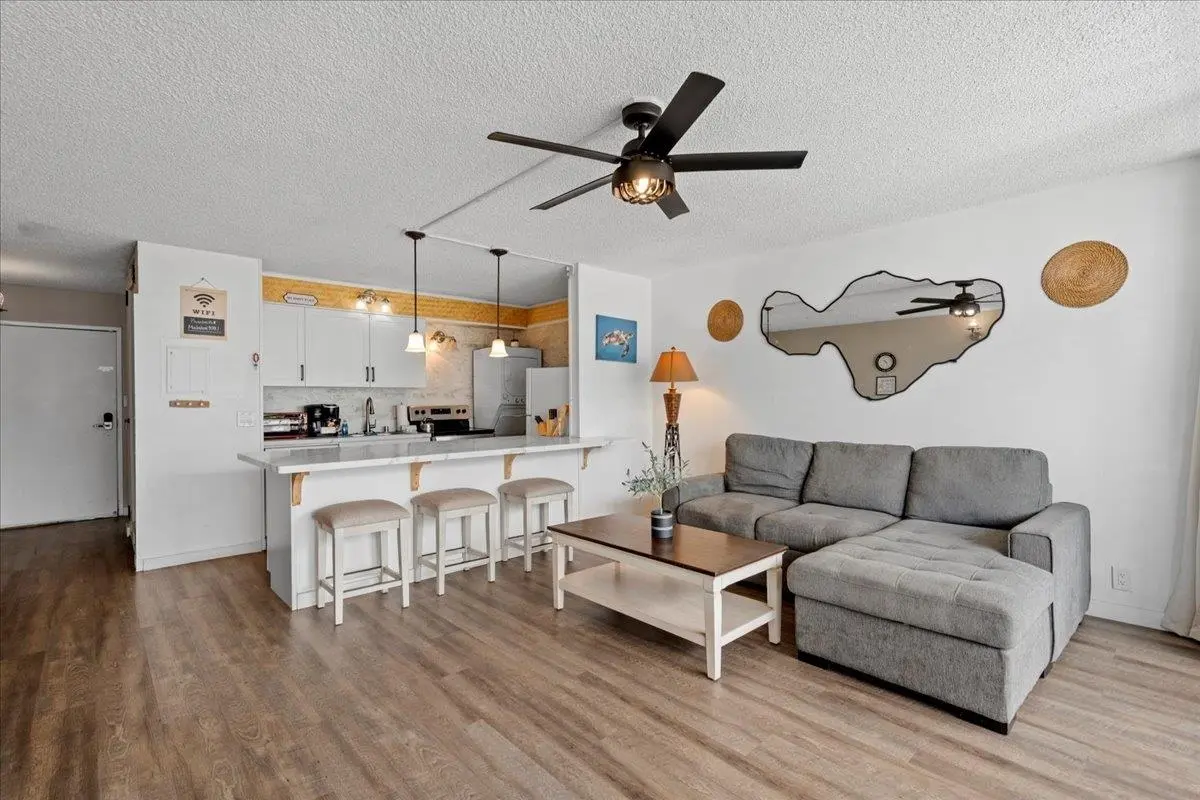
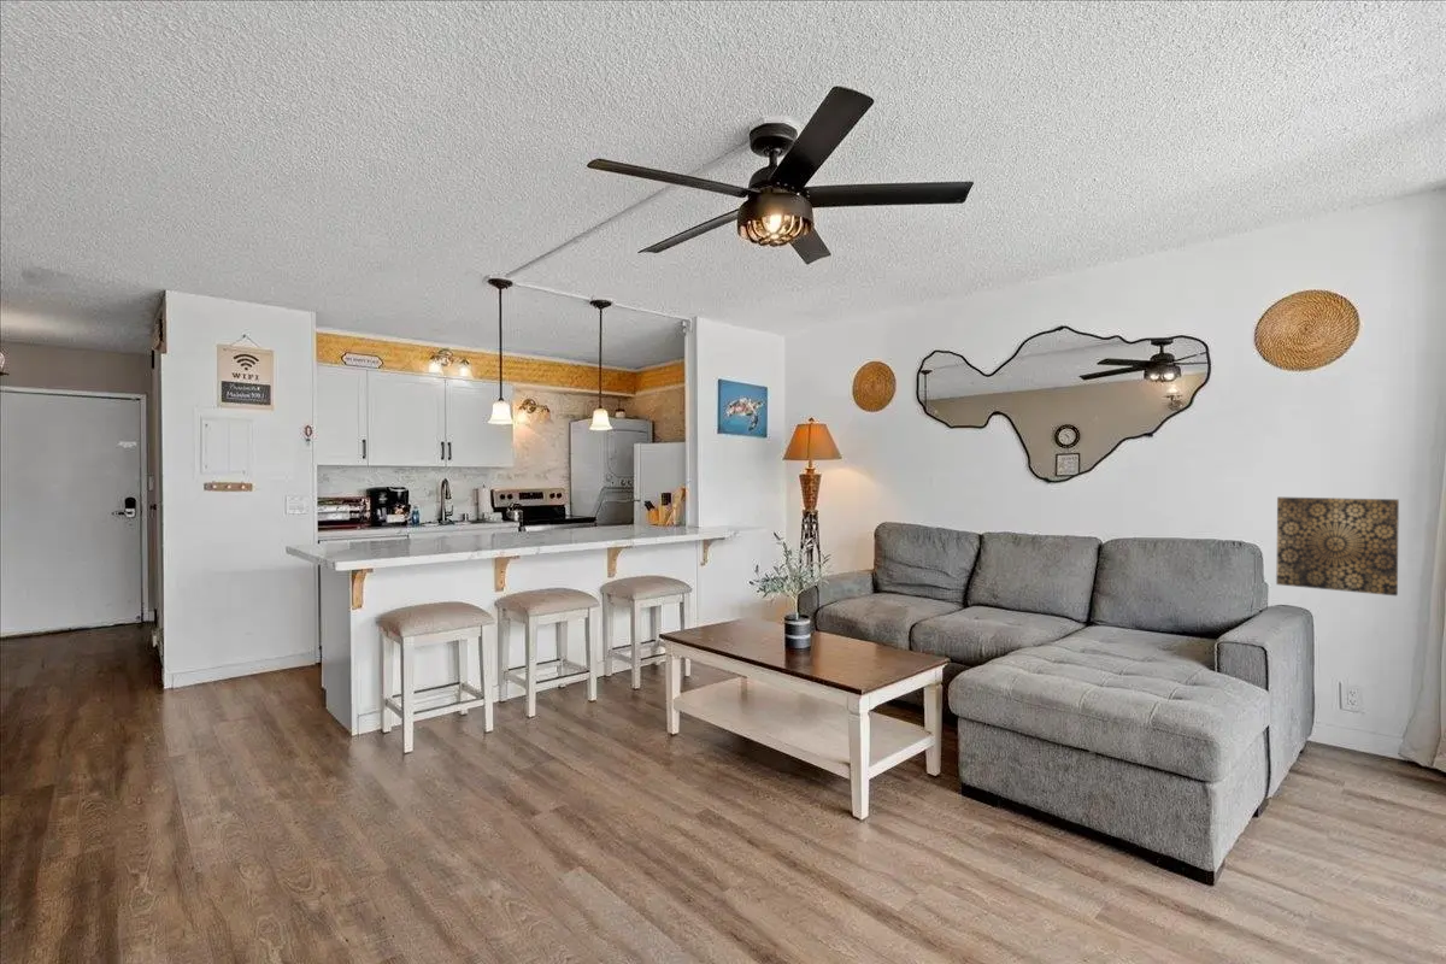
+ wall art [1275,496,1400,596]
